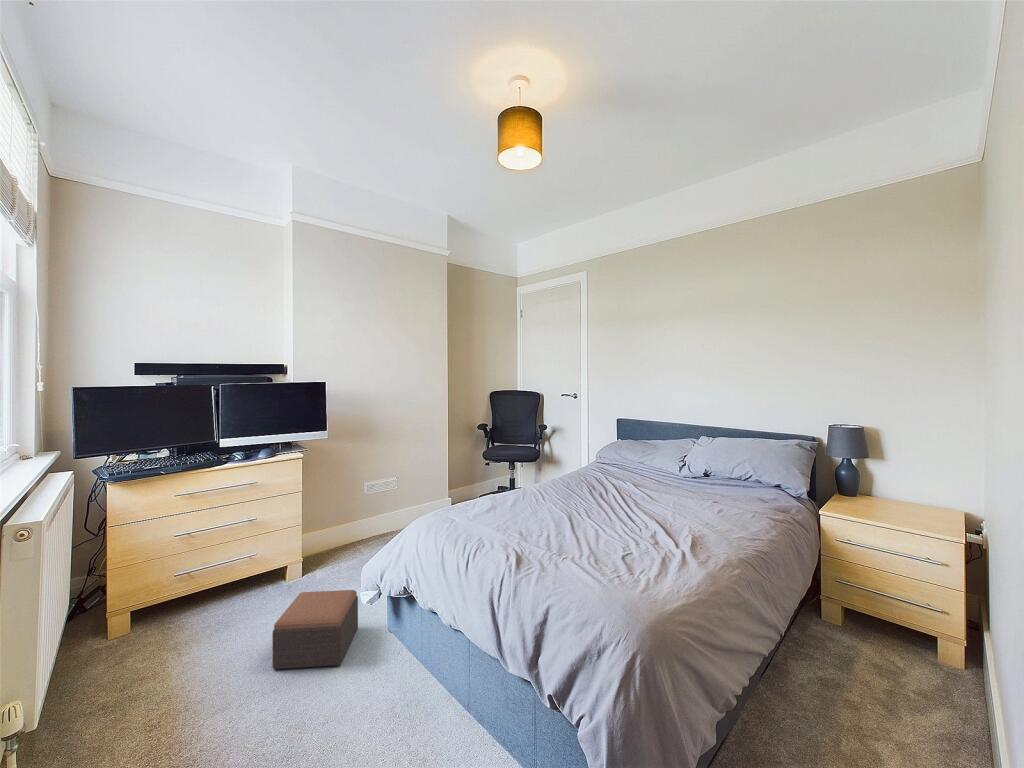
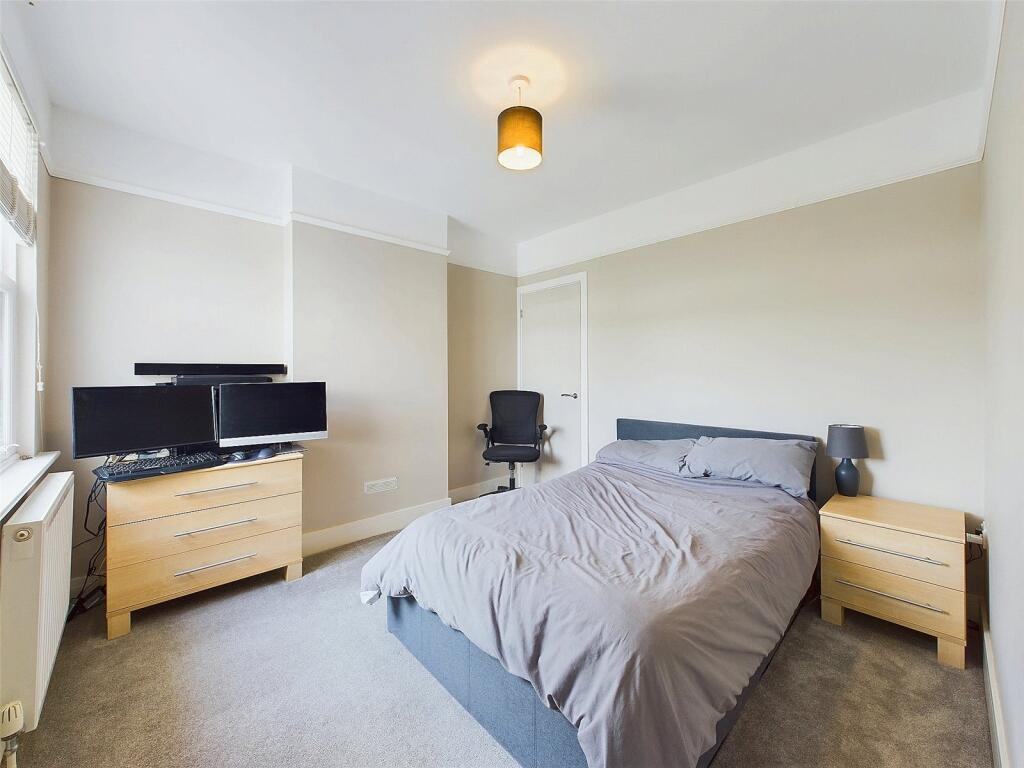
- footstool [272,589,359,670]
